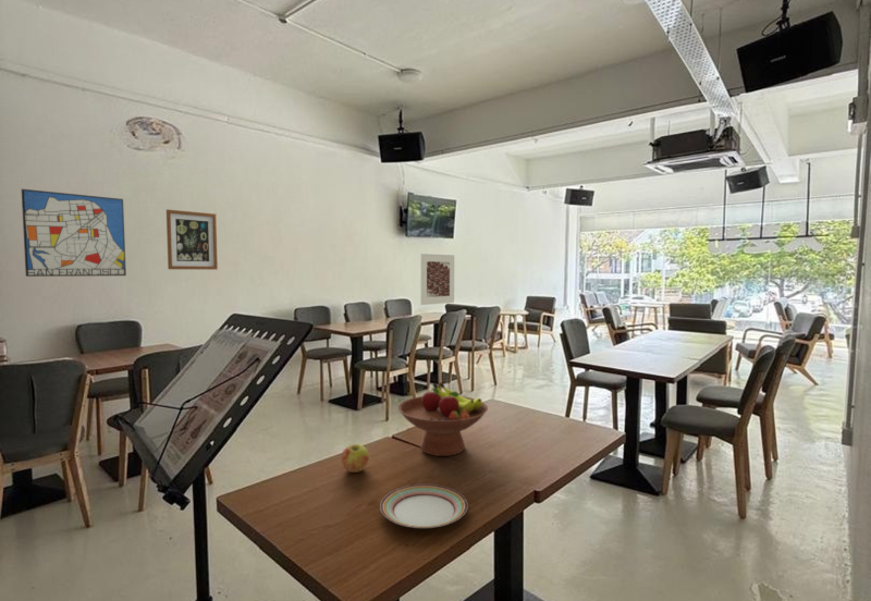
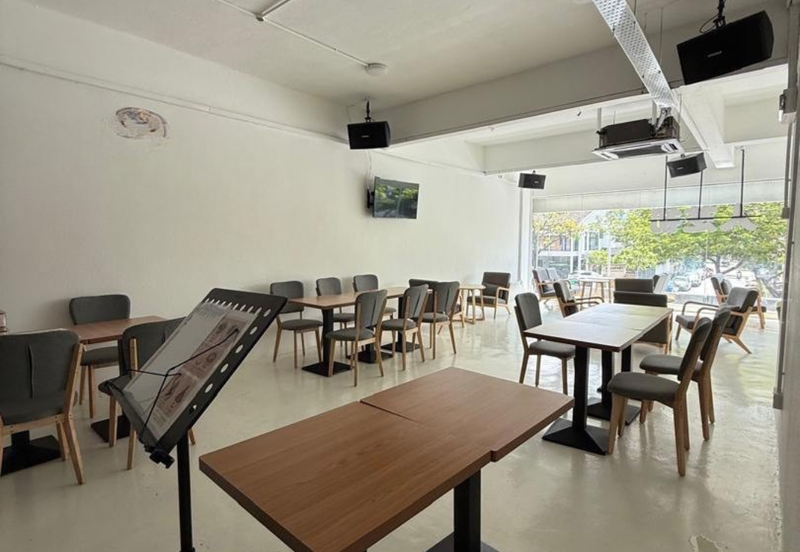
- fruit bowl [397,381,489,457]
- wall art [165,208,219,271]
- apple [341,443,370,474]
- plate [379,483,469,529]
- wall art [21,188,127,278]
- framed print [420,253,455,306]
